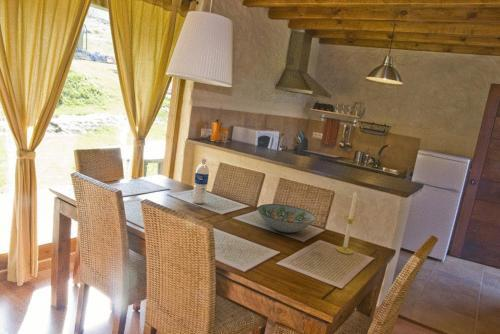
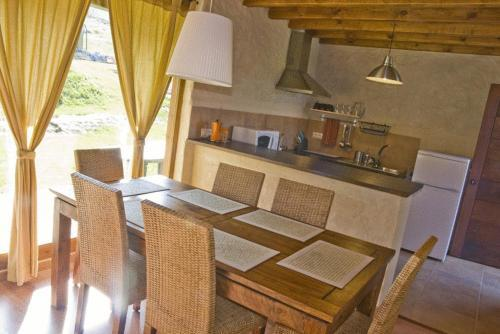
- decorative bowl [257,203,317,234]
- candle [335,190,359,255]
- water bottle [192,157,210,205]
